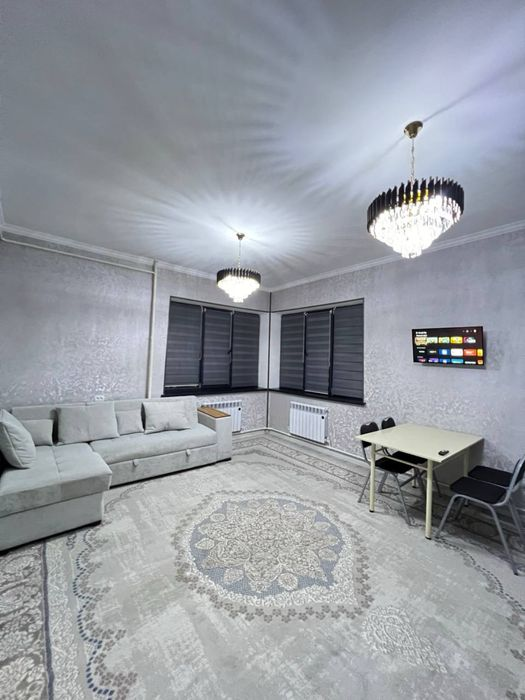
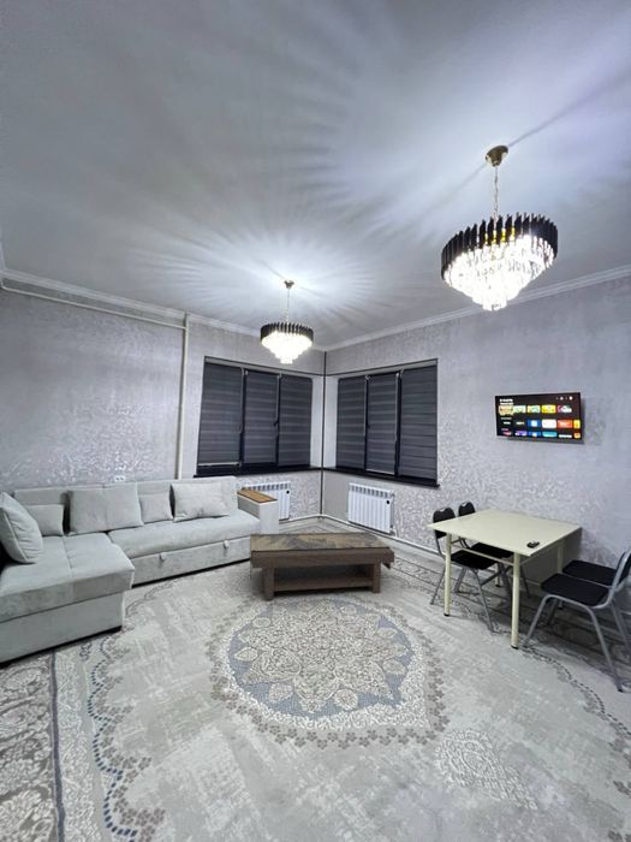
+ coffee table [249,530,395,601]
